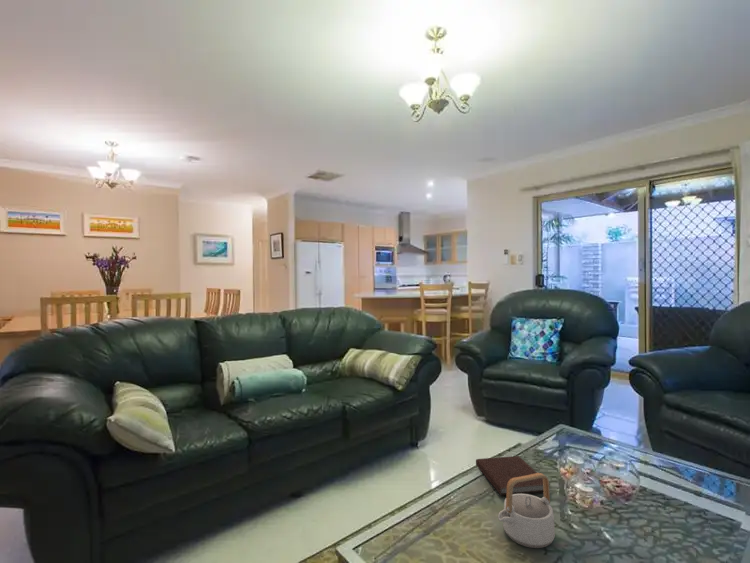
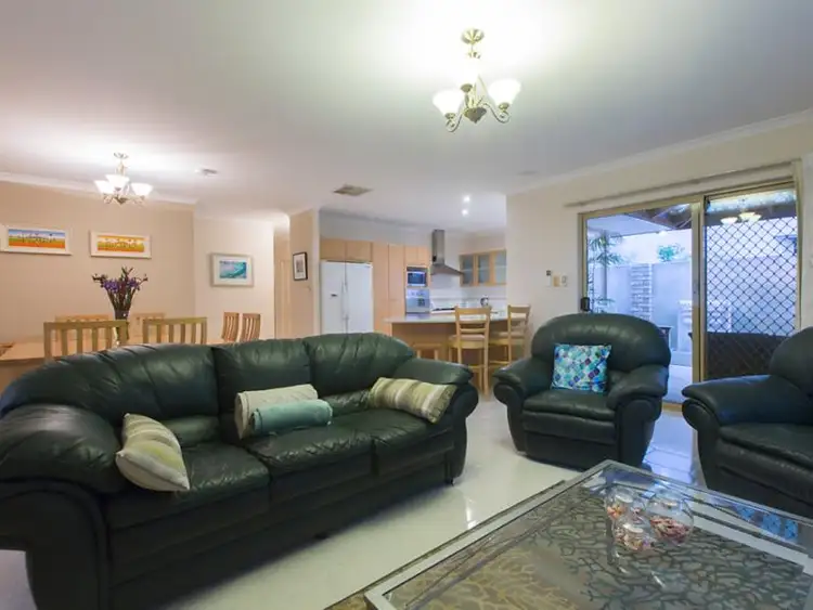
- teapot [497,472,556,549]
- notebook [475,455,551,497]
